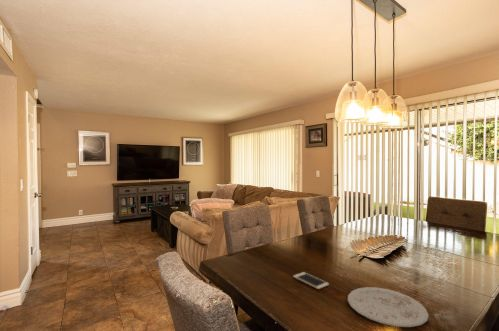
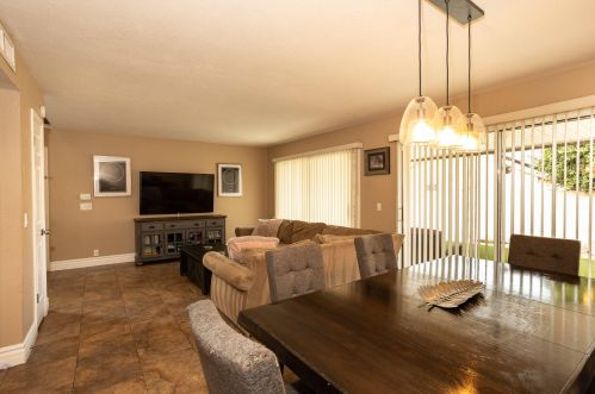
- plate [347,286,430,328]
- cell phone [292,271,330,290]
